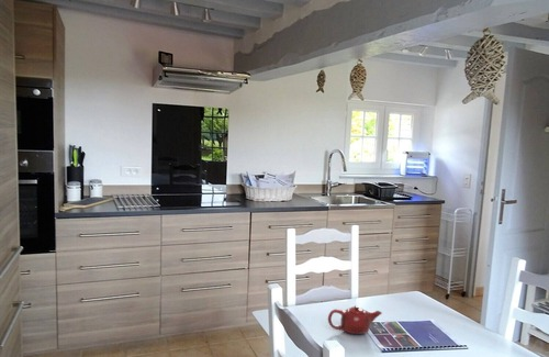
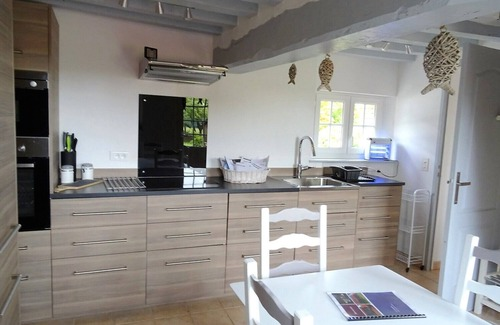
- teapot [327,304,383,335]
